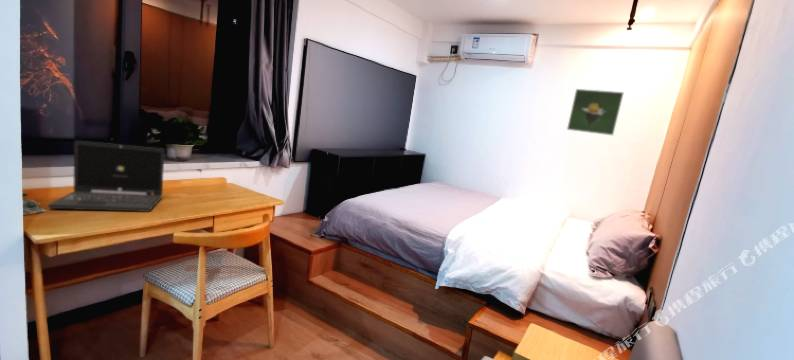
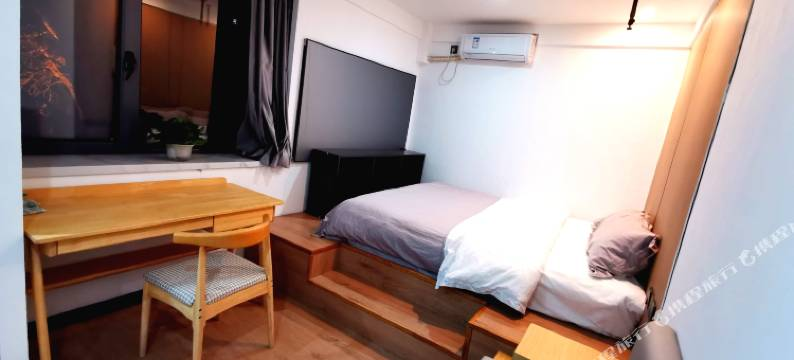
- laptop [47,140,165,213]
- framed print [566,88,625,136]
